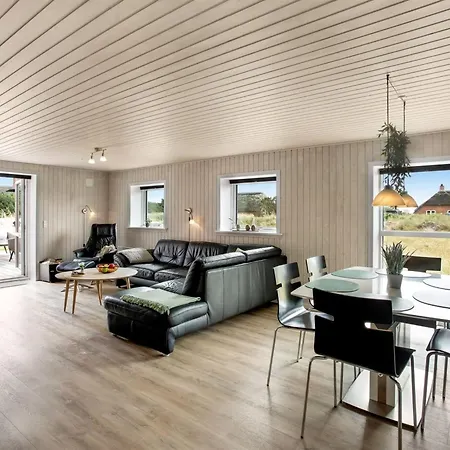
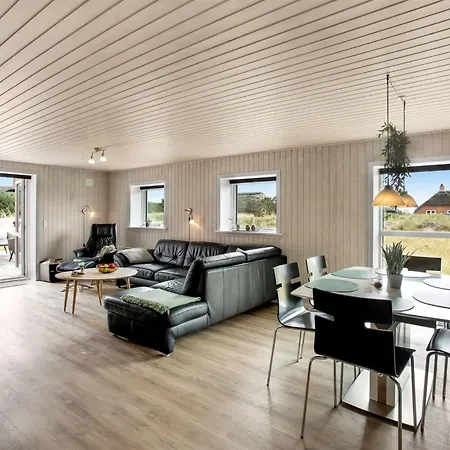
+ teapot [365,272,383,291]
